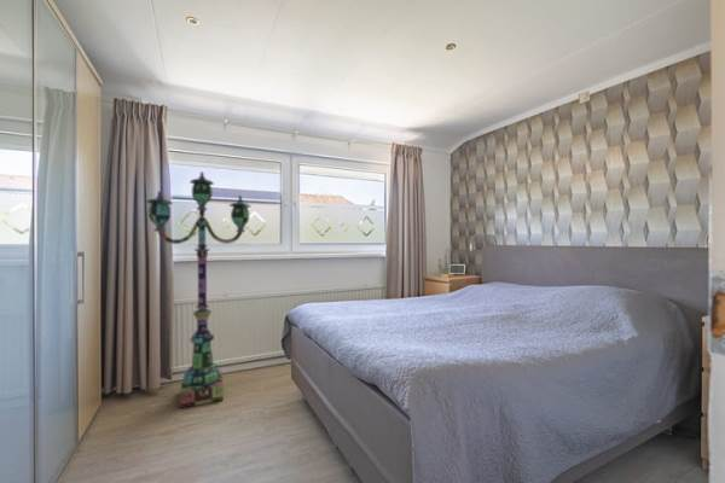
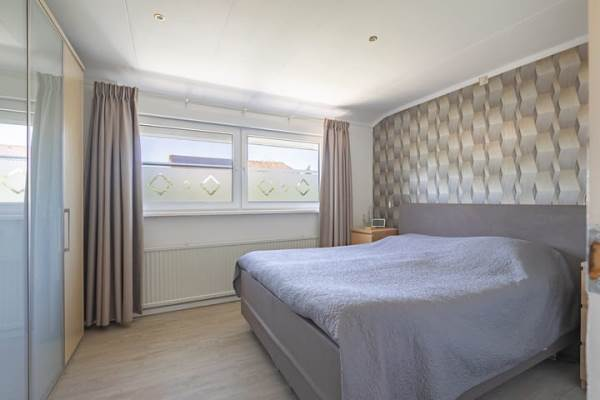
- floor lamp [145,170,253,409]
